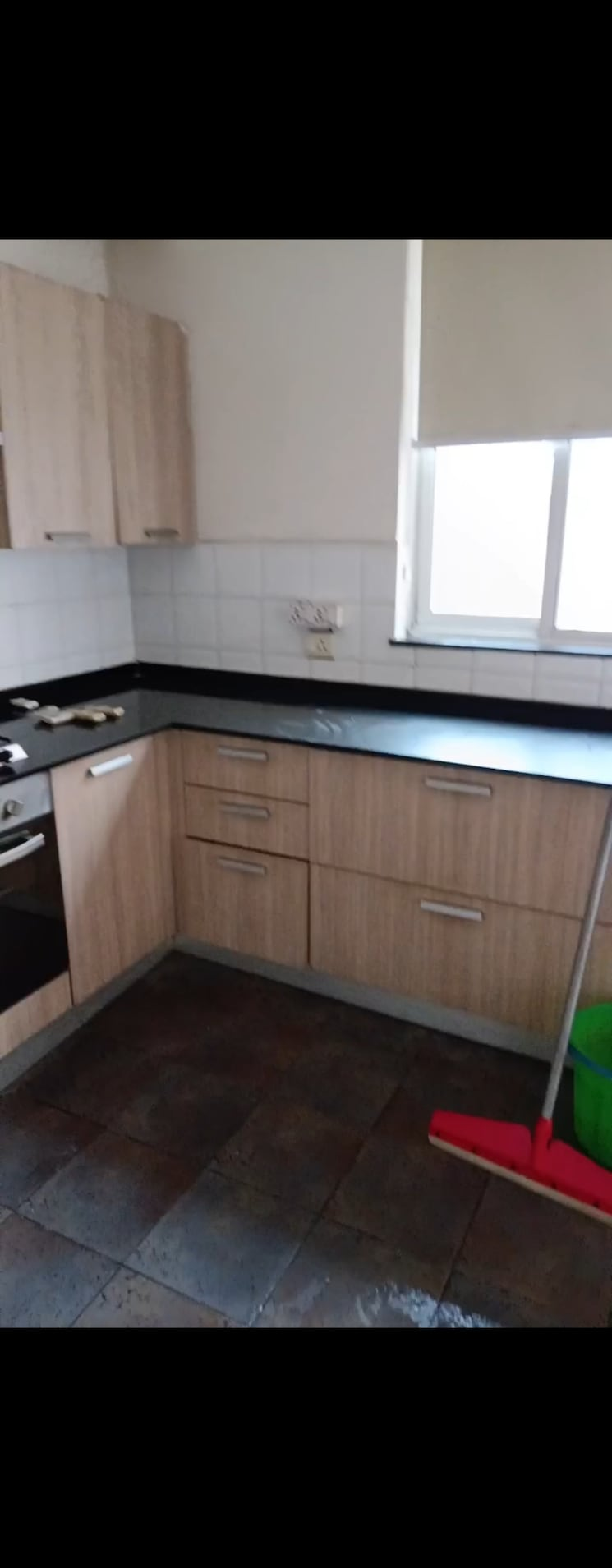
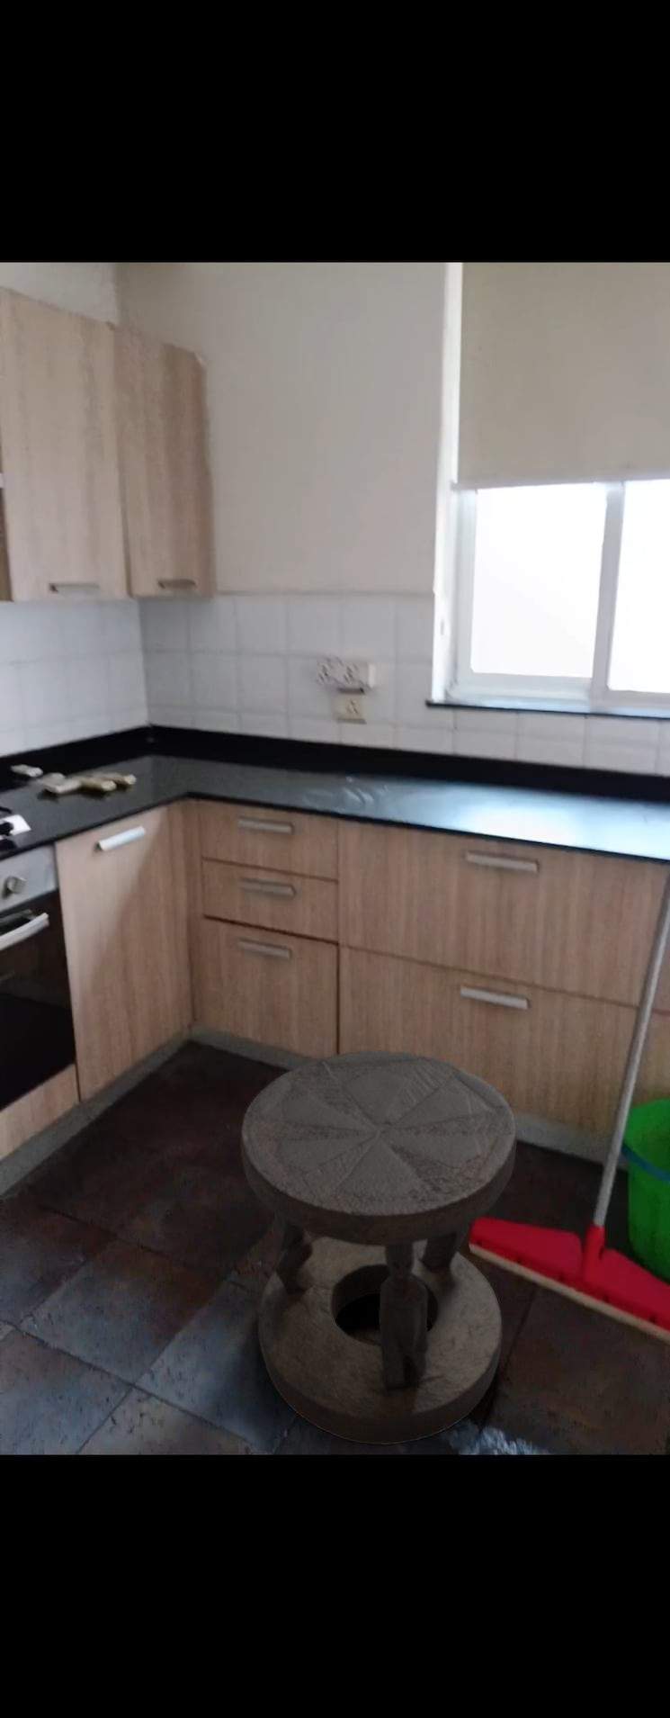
+ stool [240,1050,518,1446]
